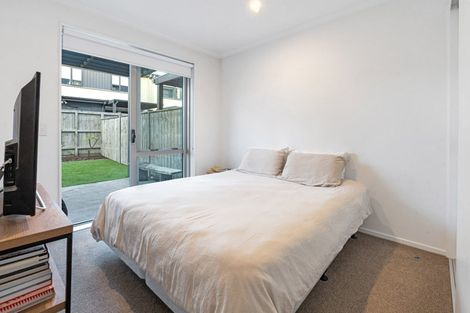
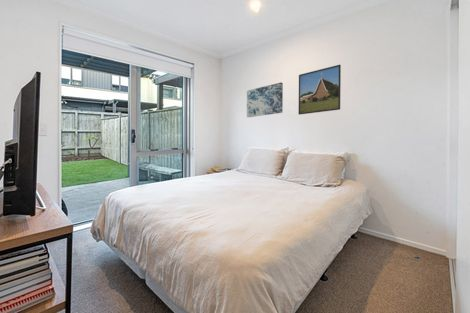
+ wall art [246,82,284,118]
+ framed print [298,64,342,116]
